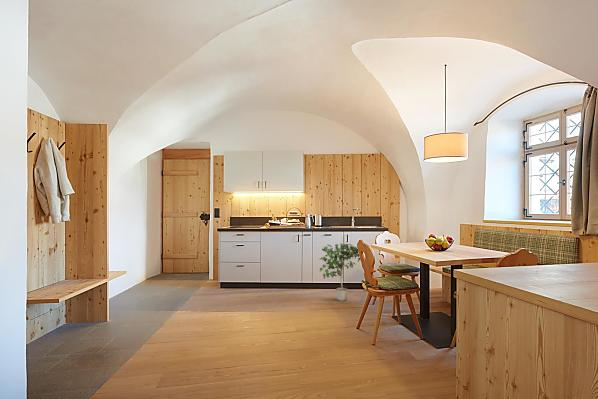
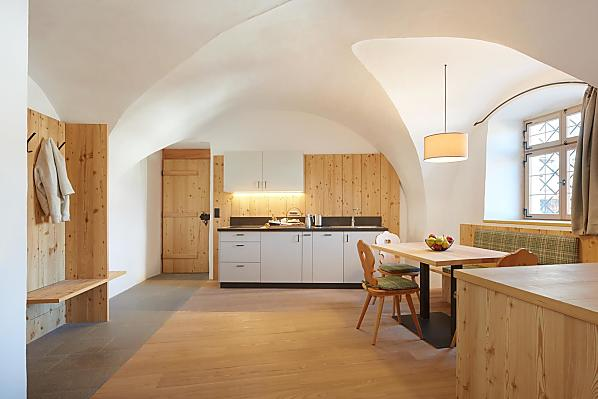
- potted plant [318,242,361,302]
